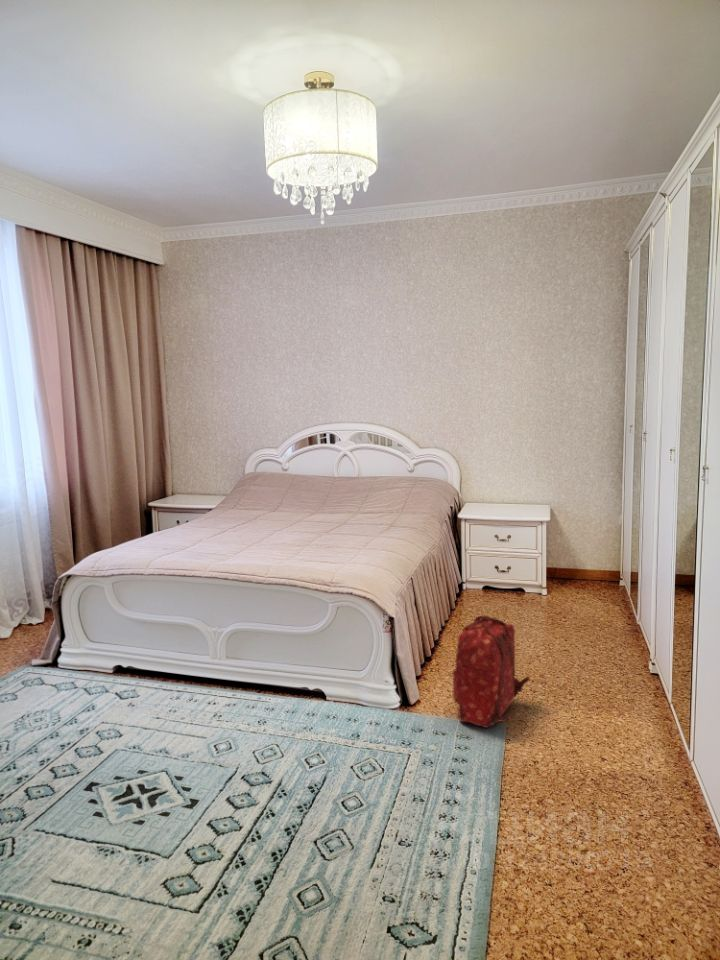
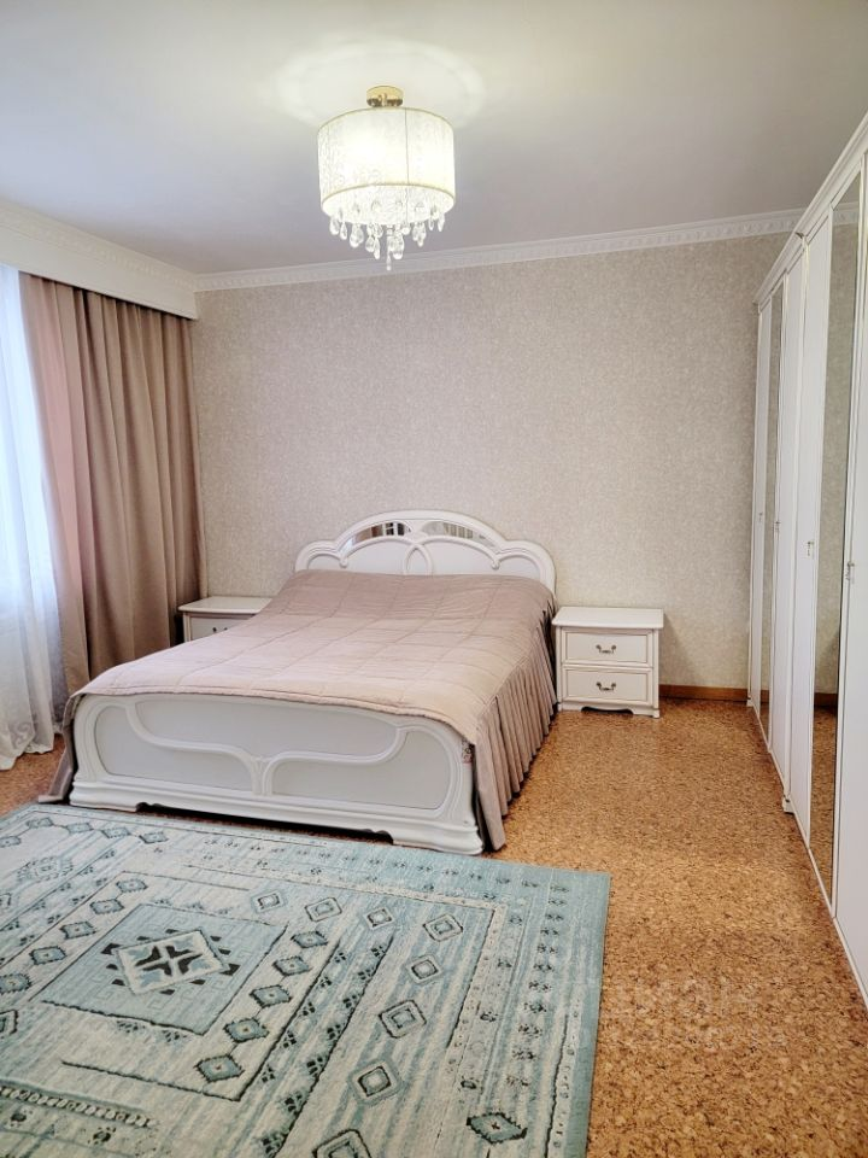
- backpack [451,614,531,729]
